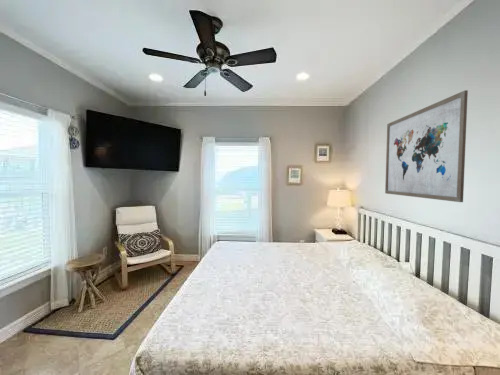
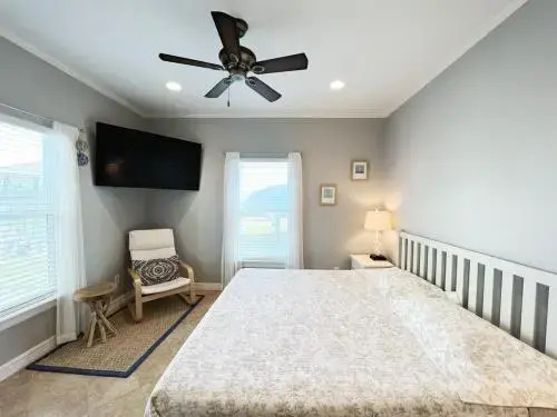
- wall art [384,89,469,203]
